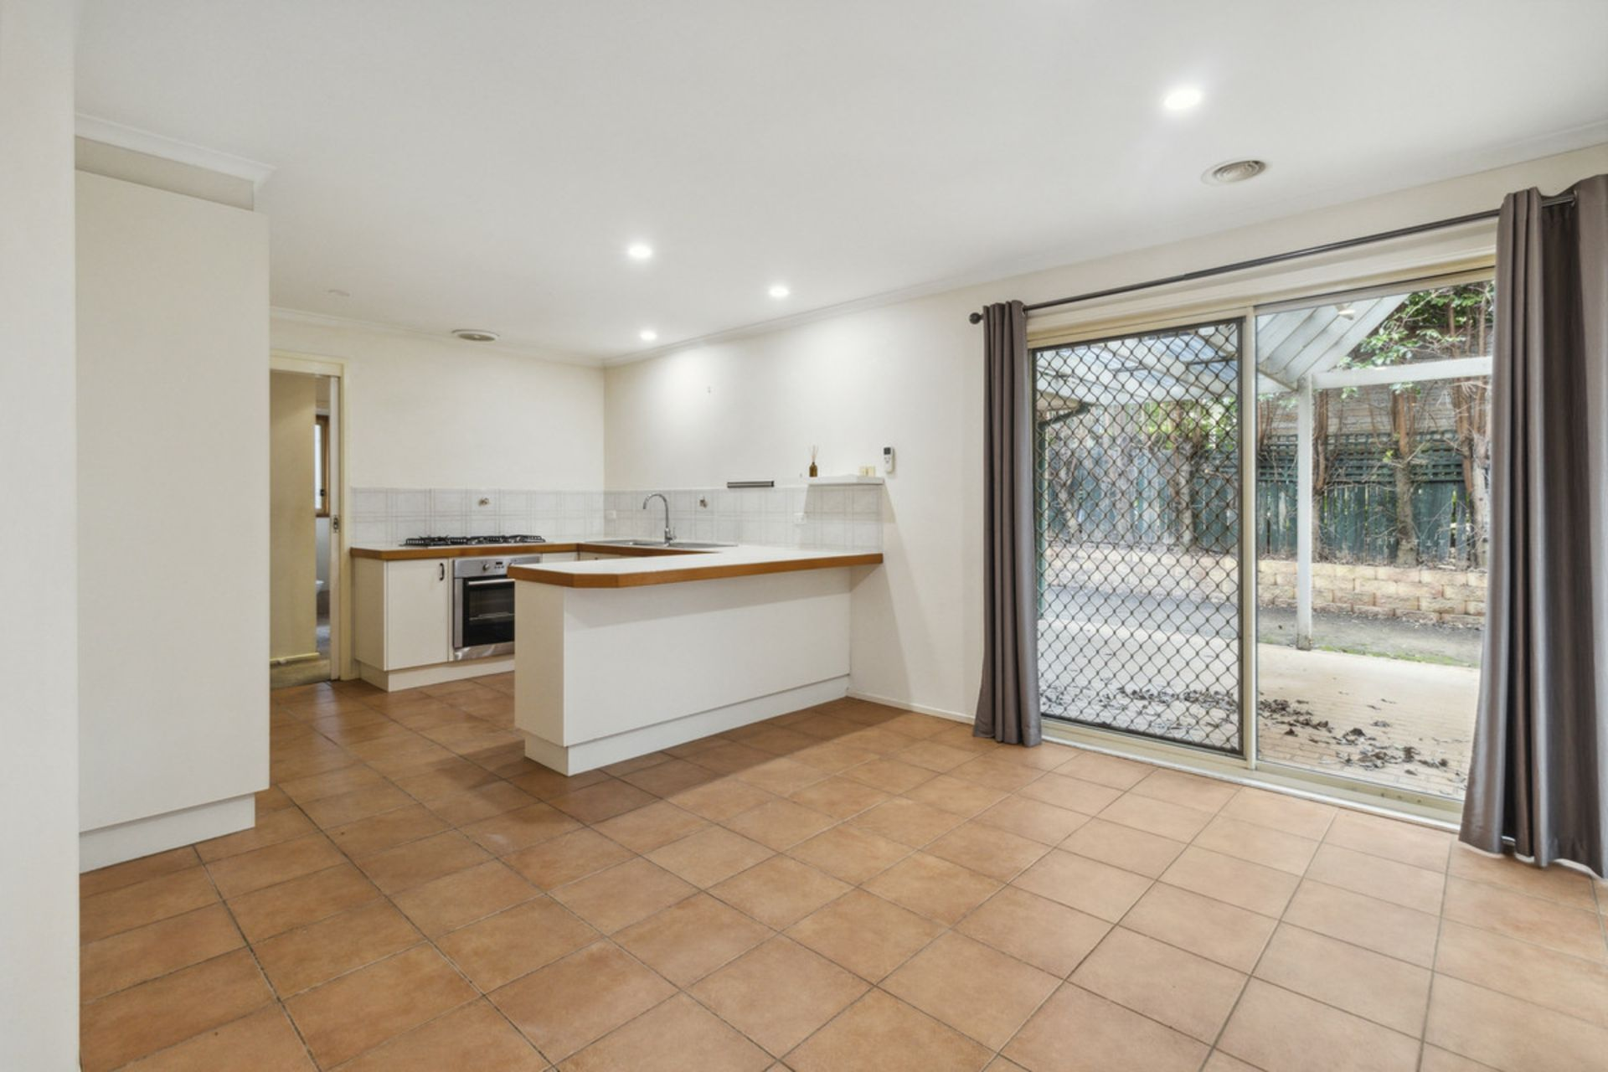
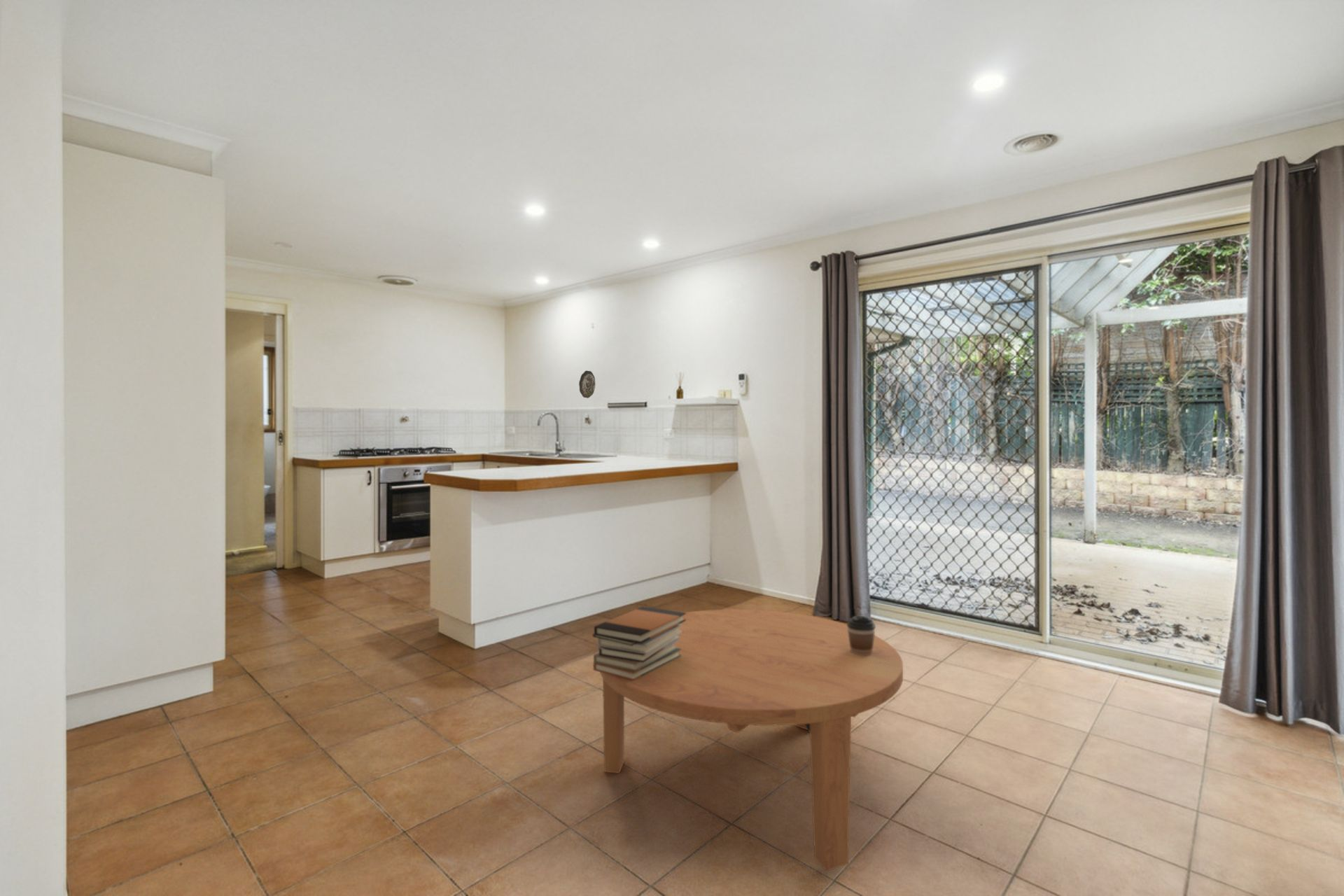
+ book stack [592,606,686,680]
+ coffee table [599,609,904,872]
+ coffee cup [846,615,876,655]
+ decorative plate [578,370,596,399]
